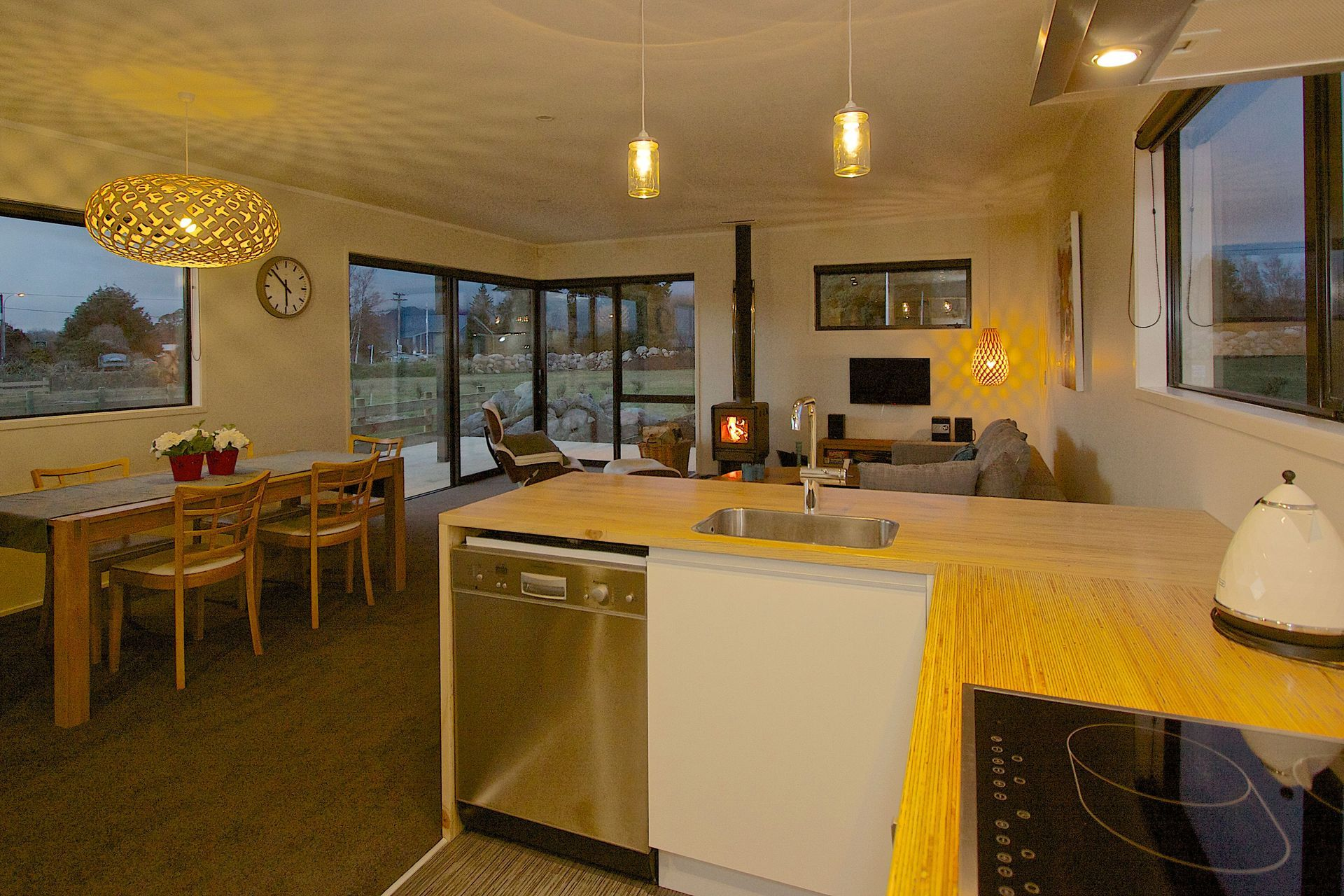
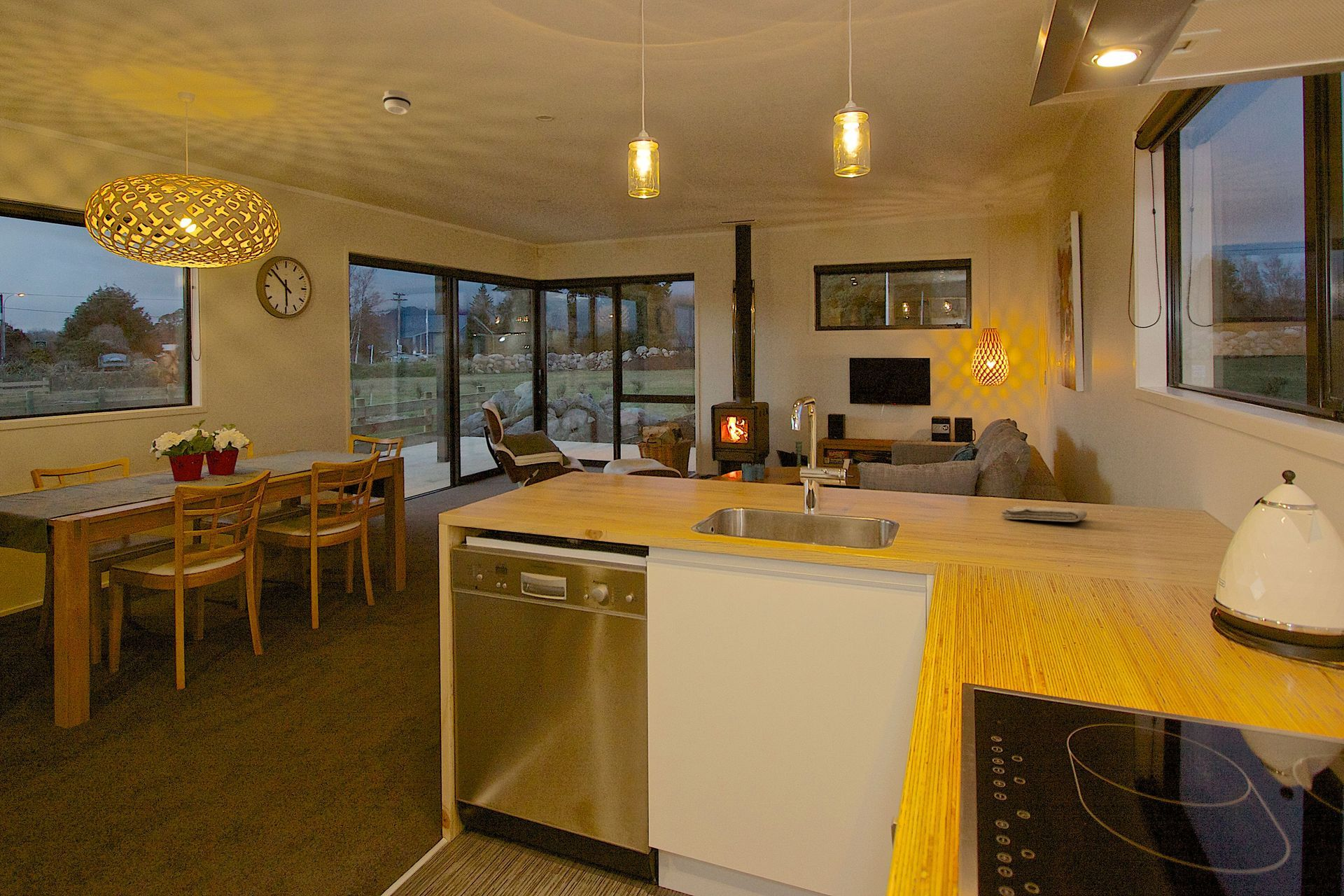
+ washcloth [1001,505,1088,523]
+ smoke detector [382,89,412,115]
